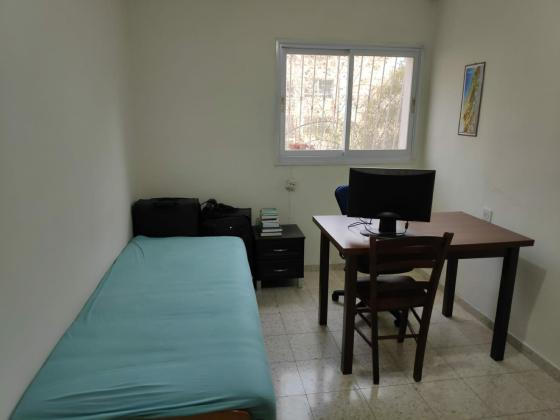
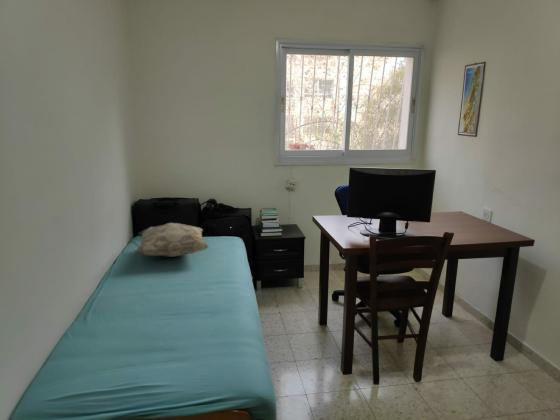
+ decorative pillow [134,222,210,258]
